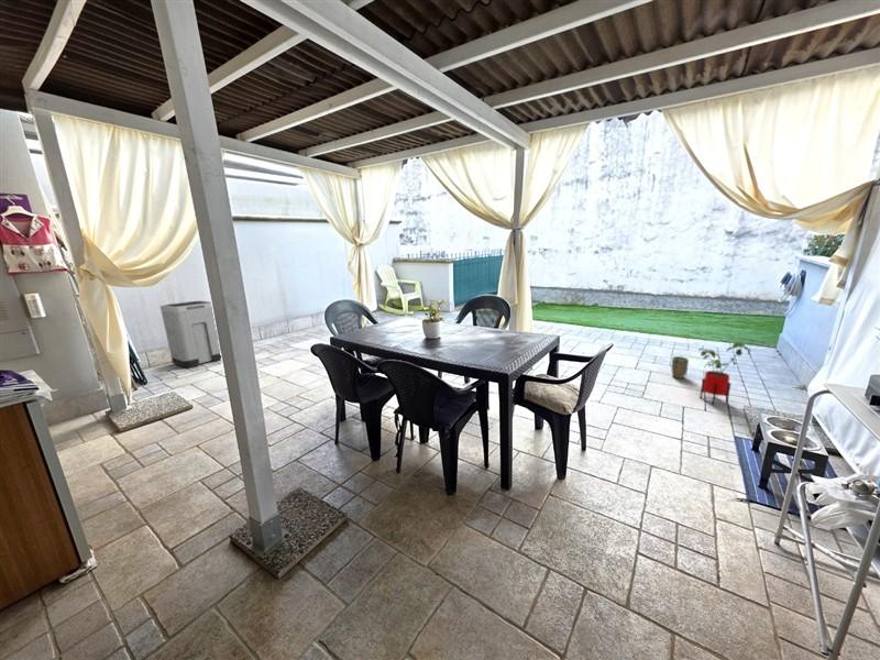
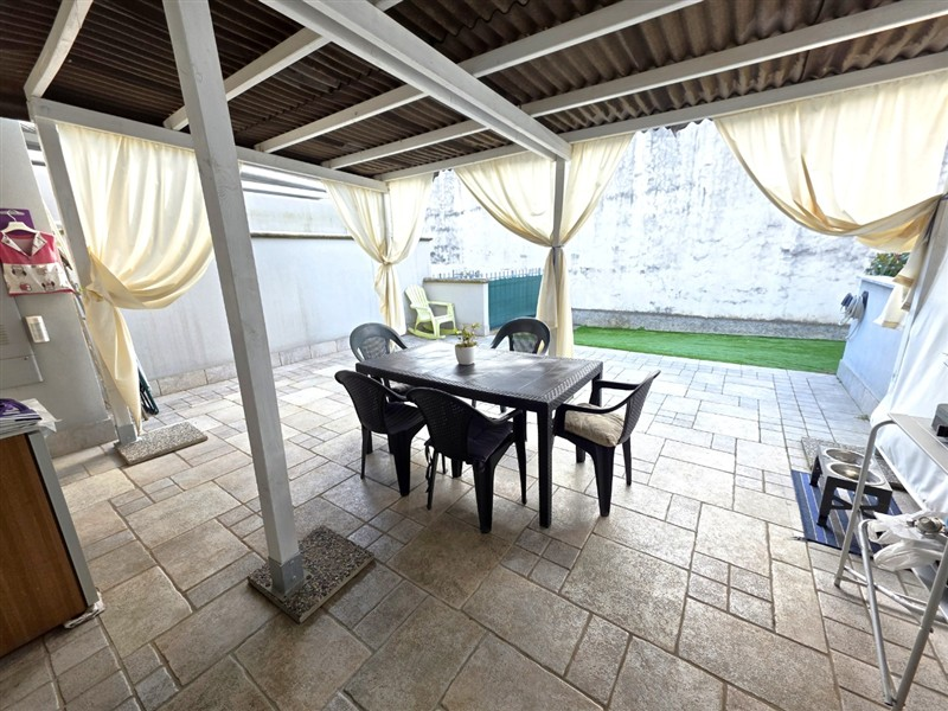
- trash can [160,300,222,369]
- plant pot [670,355,690,380]
- house plant [697,340,751,406]
